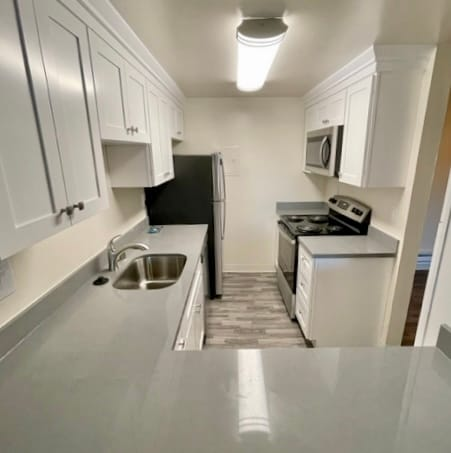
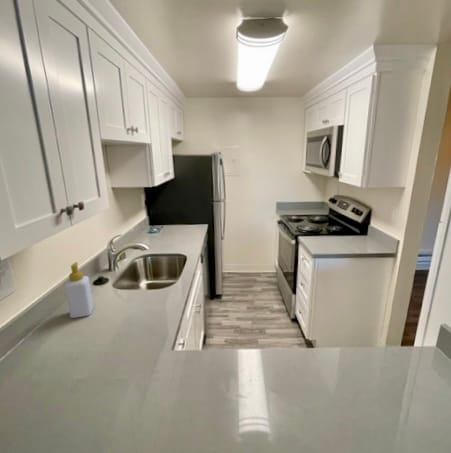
+ soap bottle [64,261,95,319]
